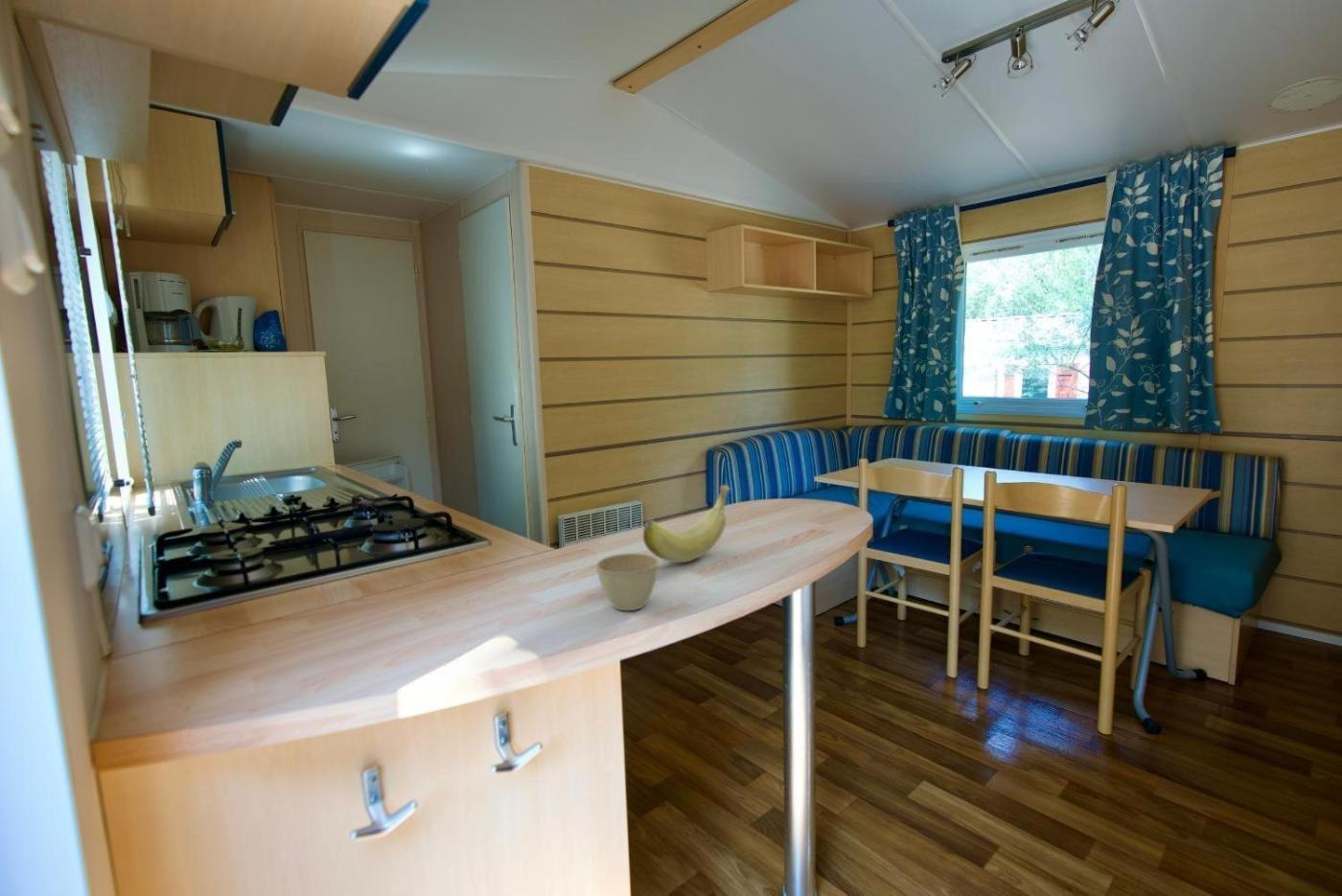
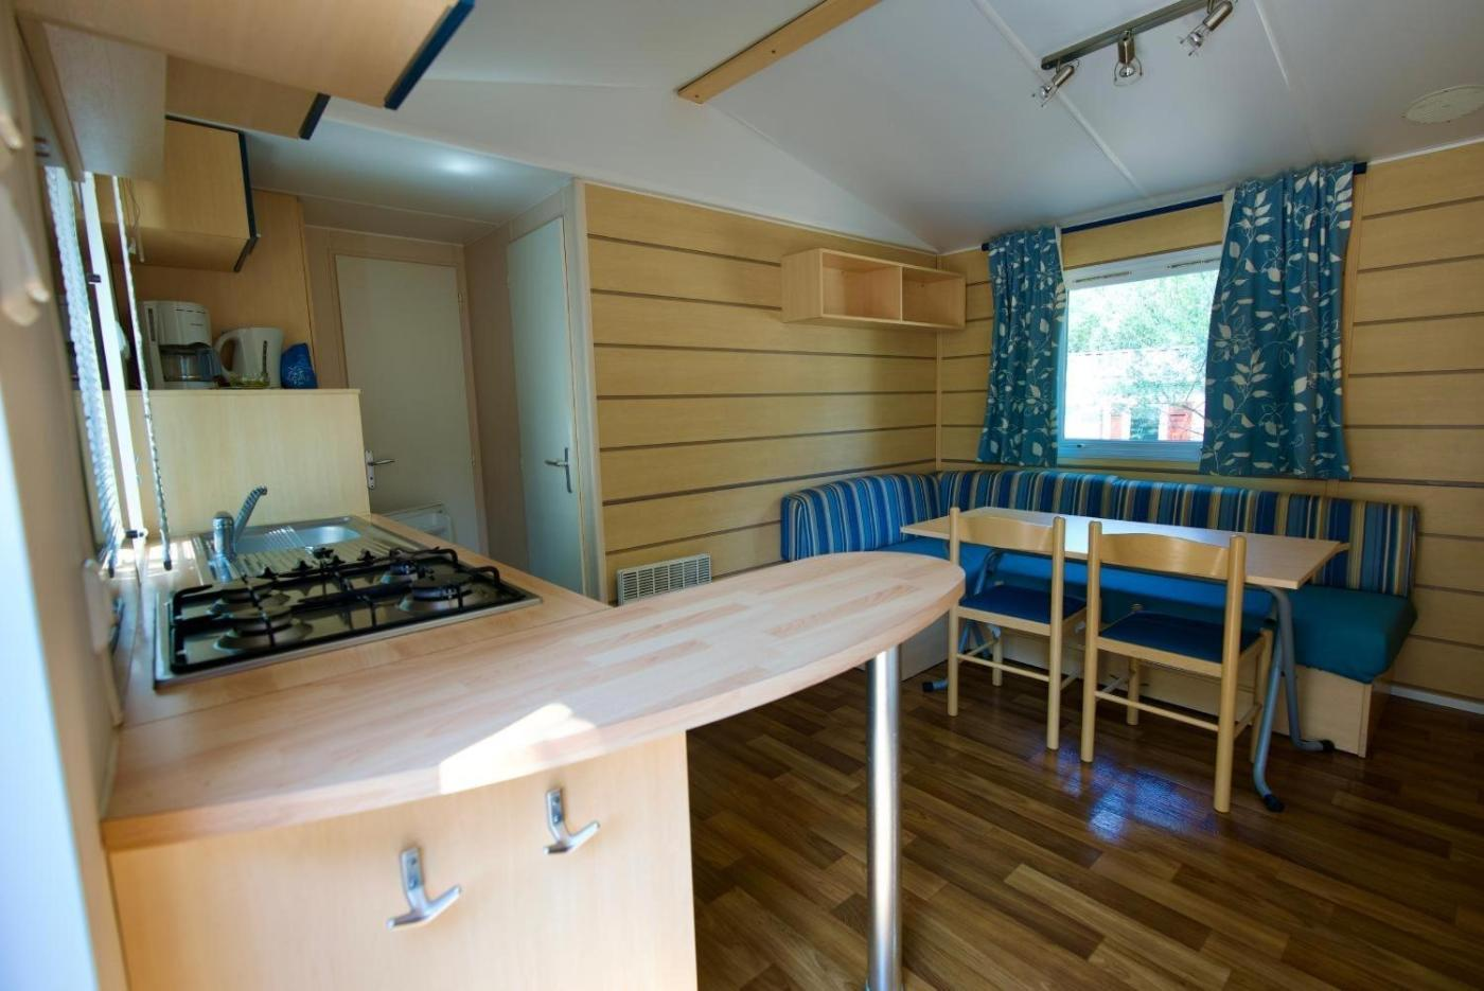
- flower pot [595,552,659,611]
- banana [642,484,731,563]
